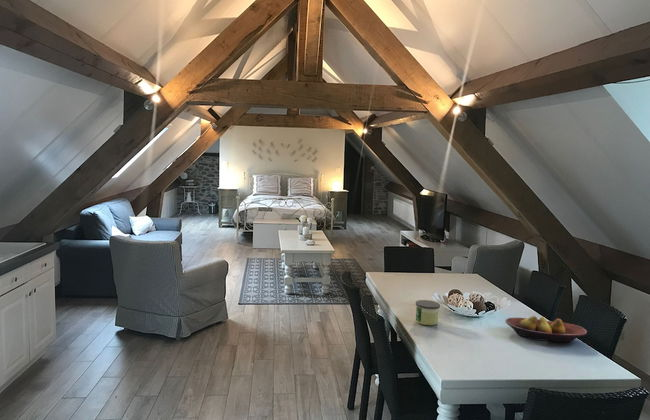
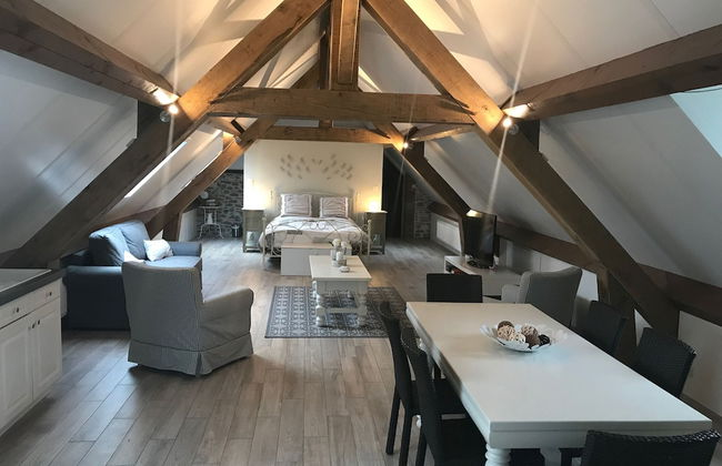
- fruit bowl [505,315,588,343]
- candle [415,299,441,326]
